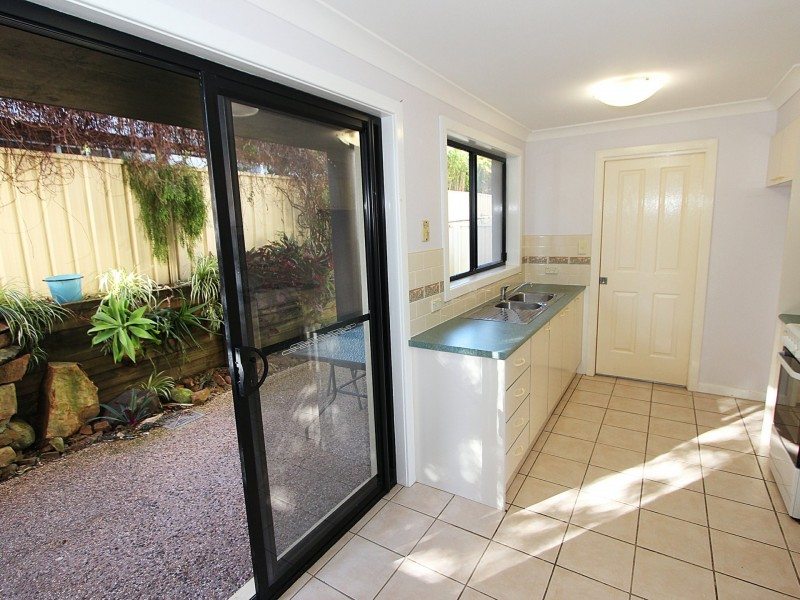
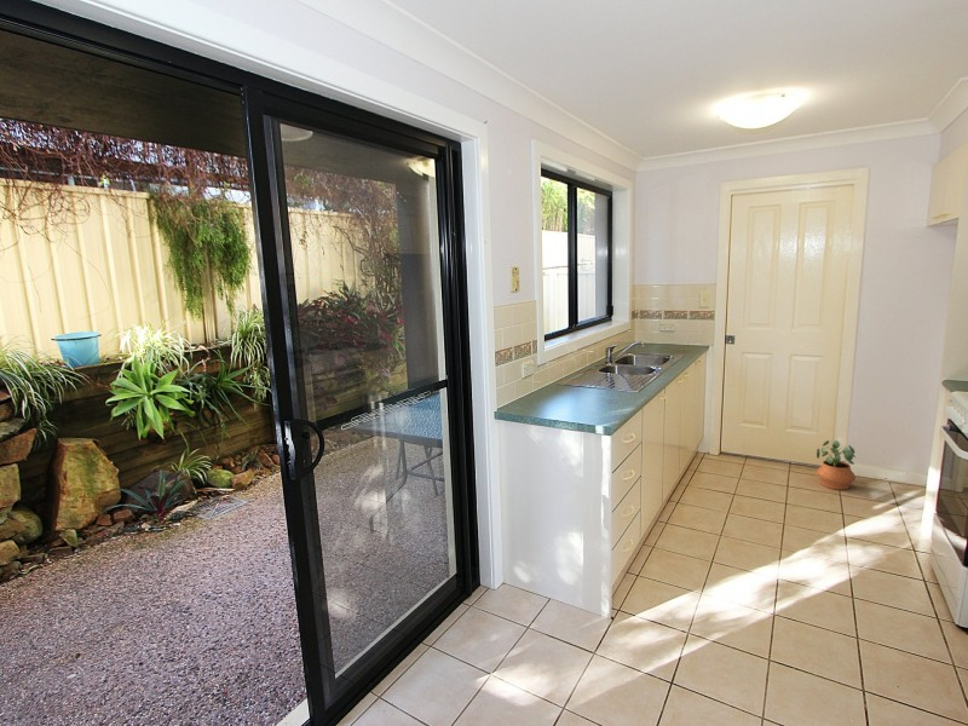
+ potted plant [816,439,857,491]
